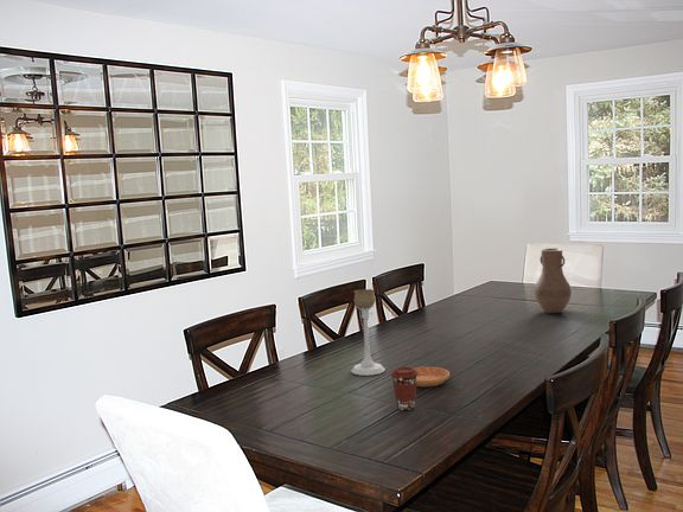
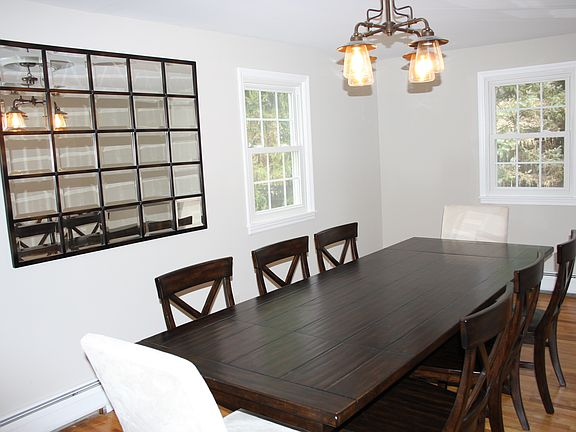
- vase [534,248,573,314]
- candle holder [350,288,387,377]
- saucer [414,366,451,388]
- coffee cup [390,366,419,411]
